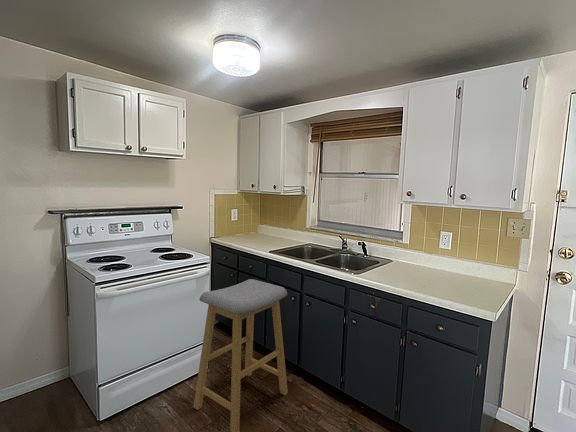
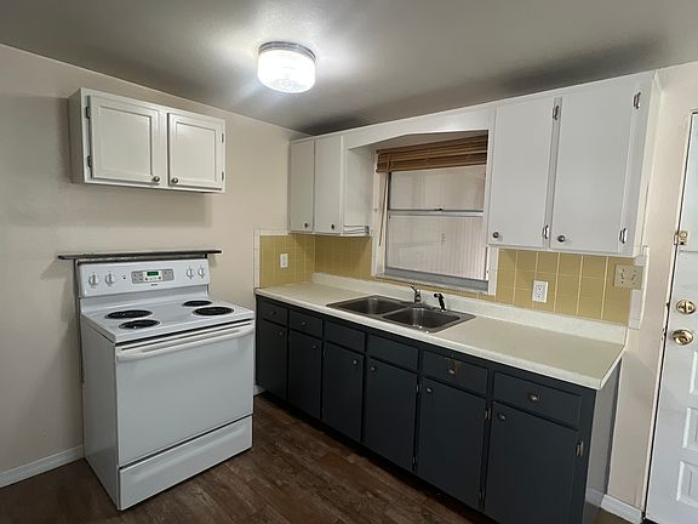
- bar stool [192,278,289,432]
